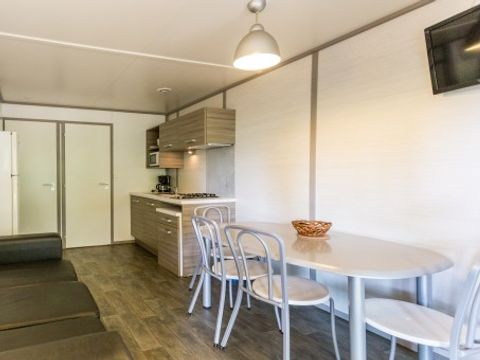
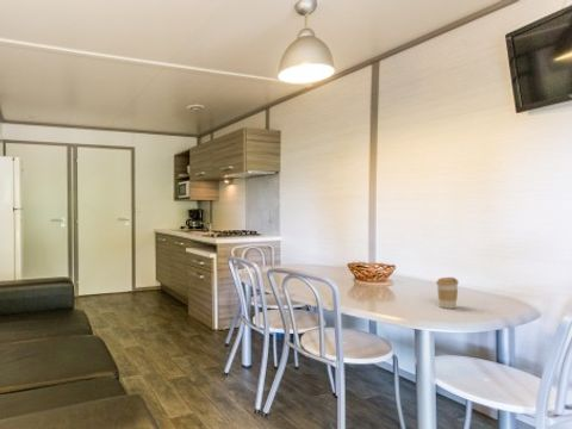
+ coffee cup [435,276,460,310]
